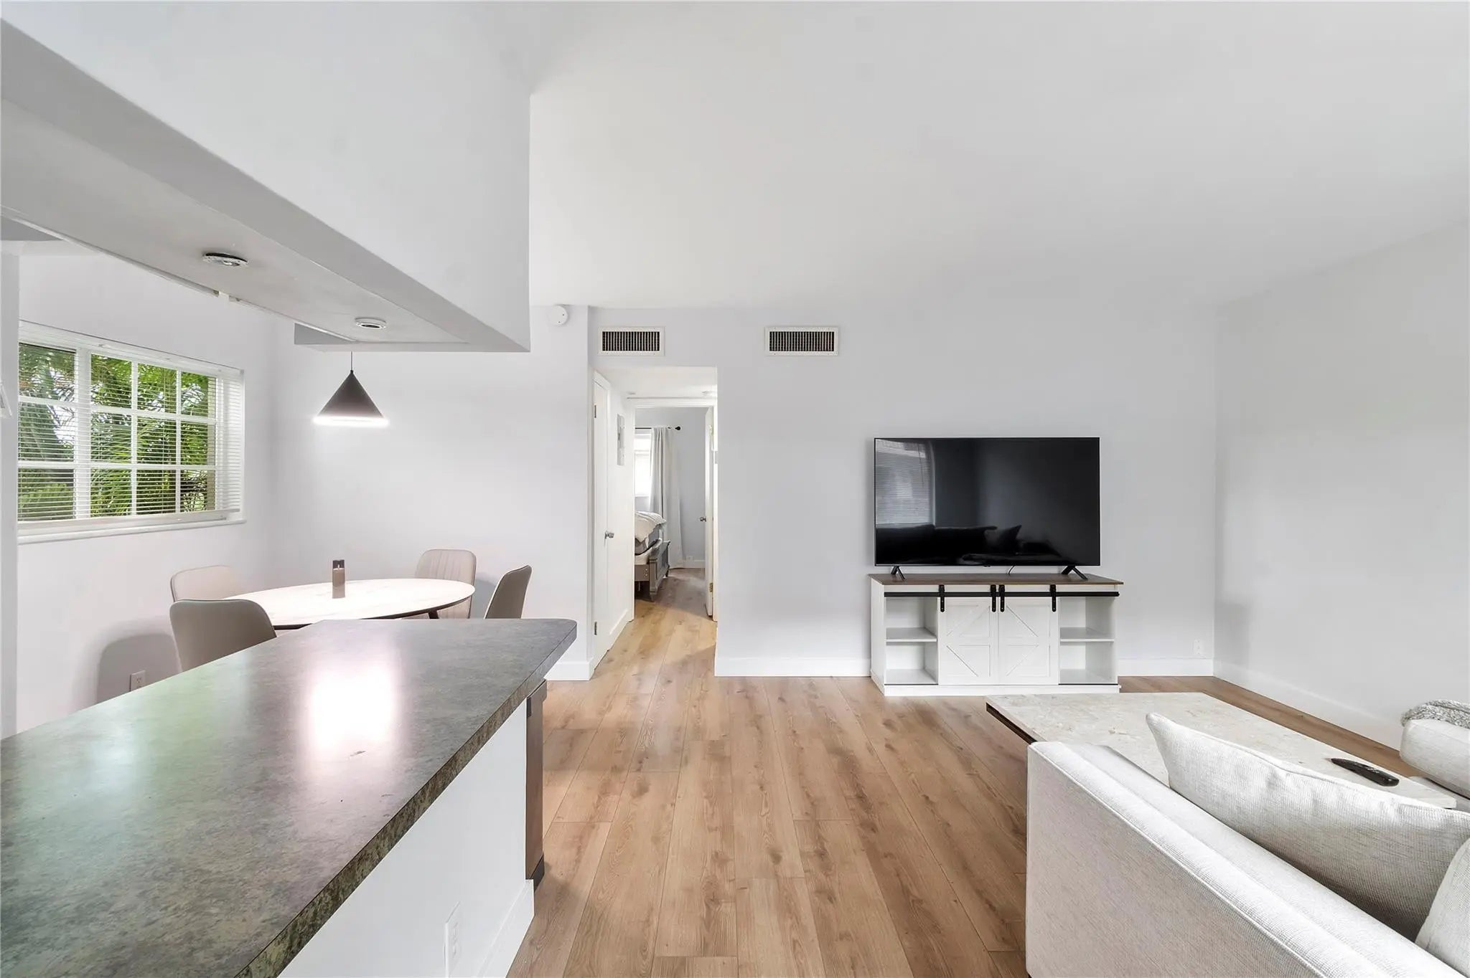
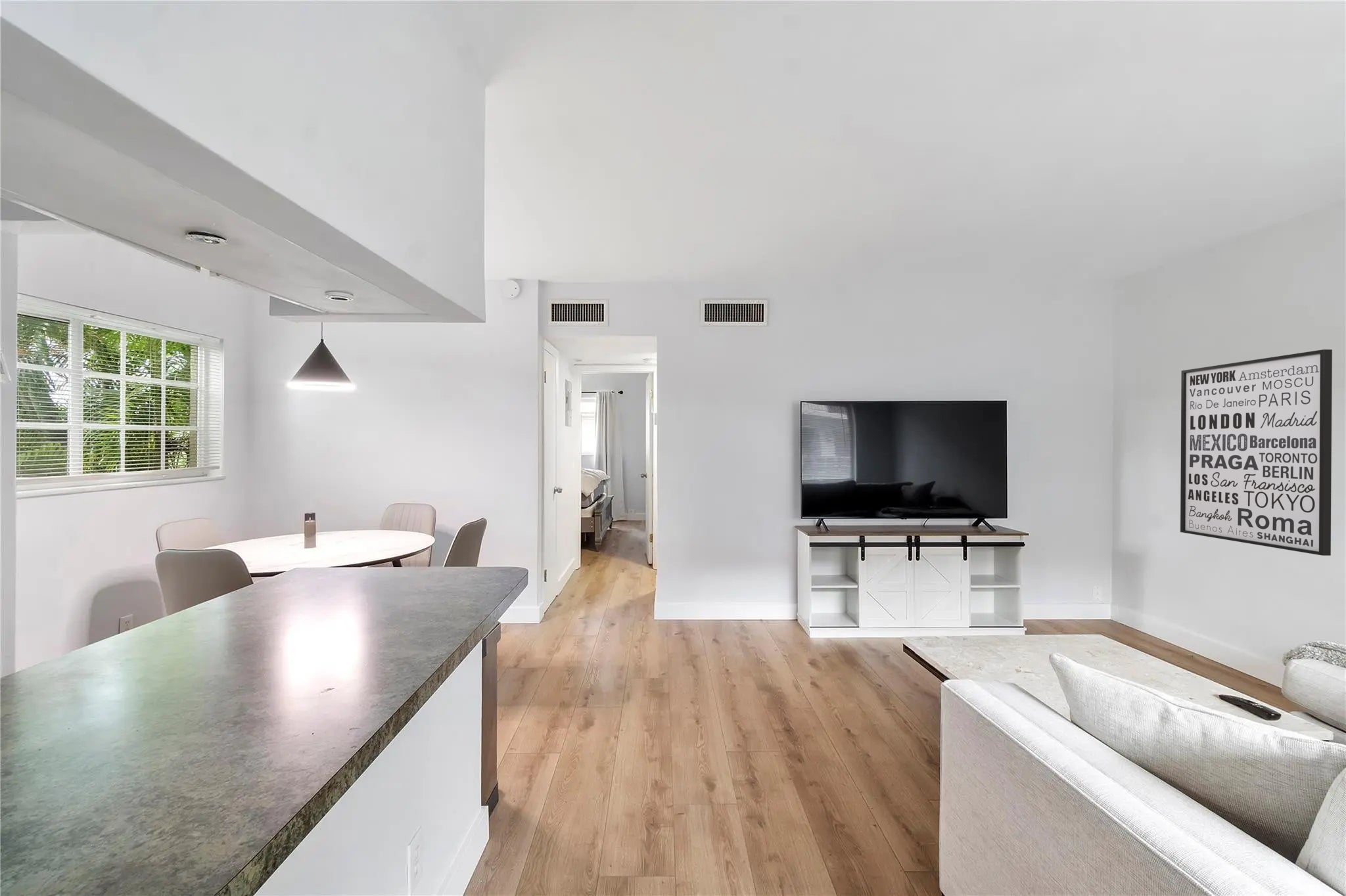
+ wall art [1180,349,1333,556]
